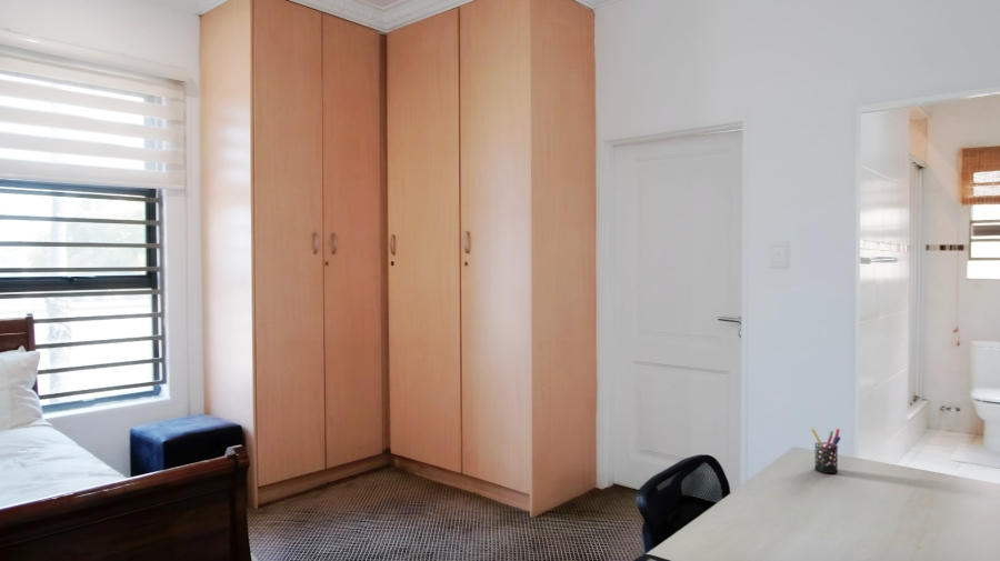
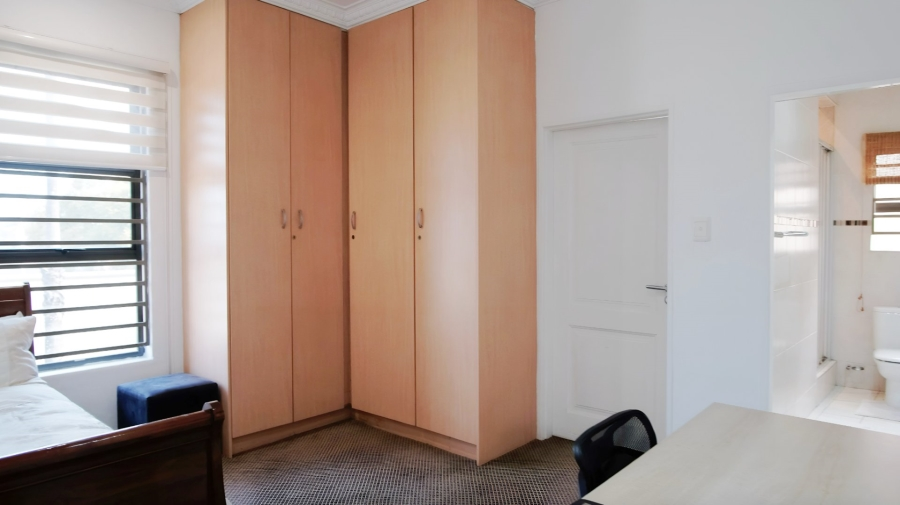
- pen holder [810,428,842,474]
